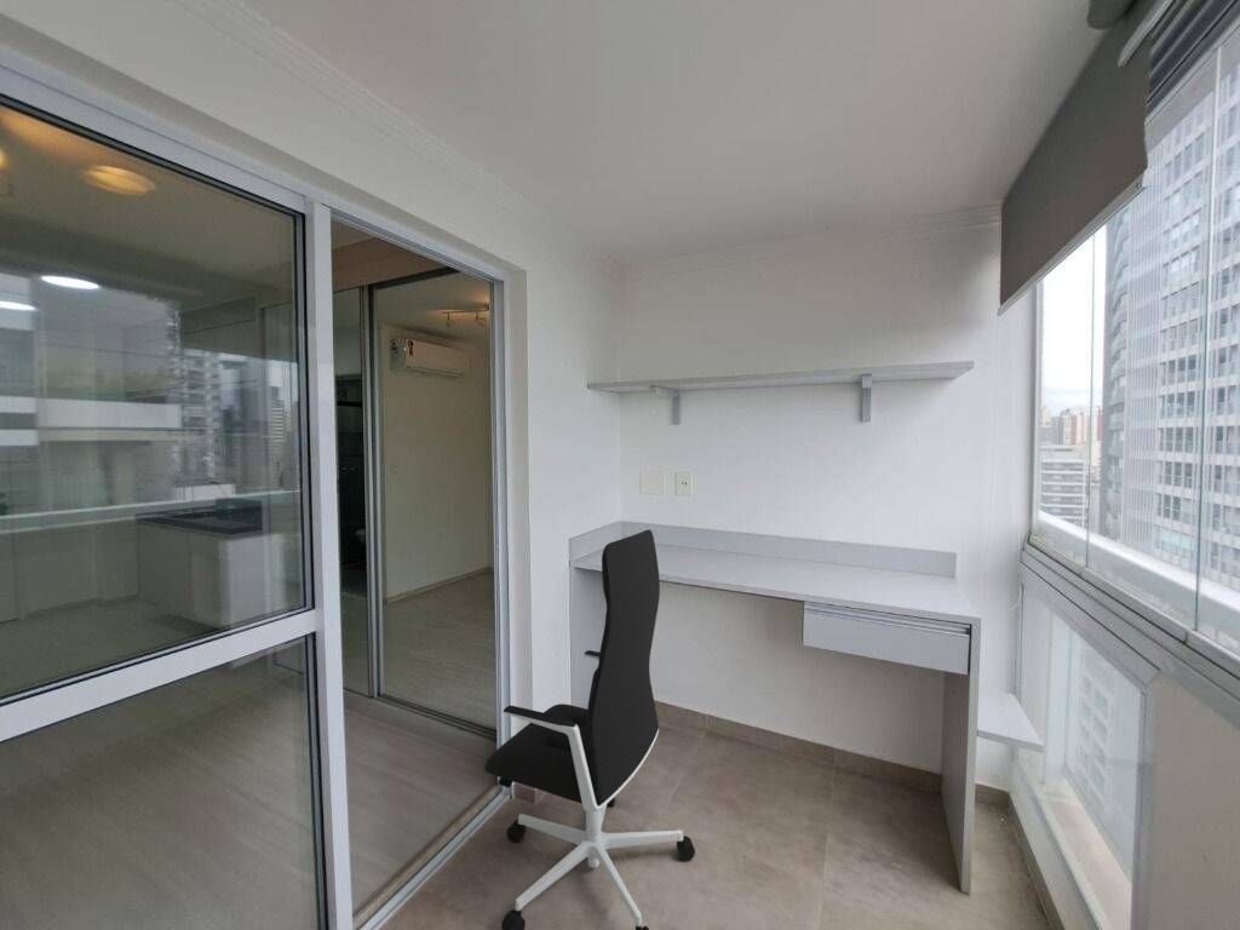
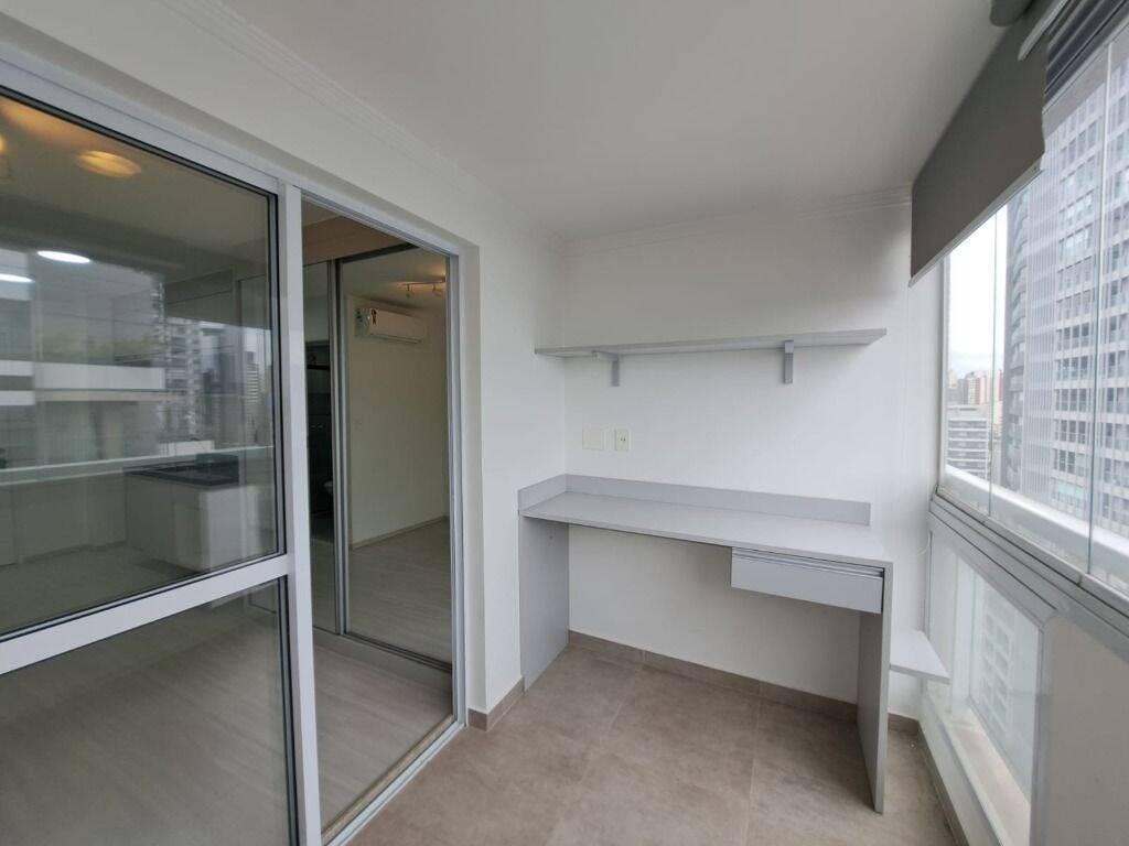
- office chair [483,528,696,930]
